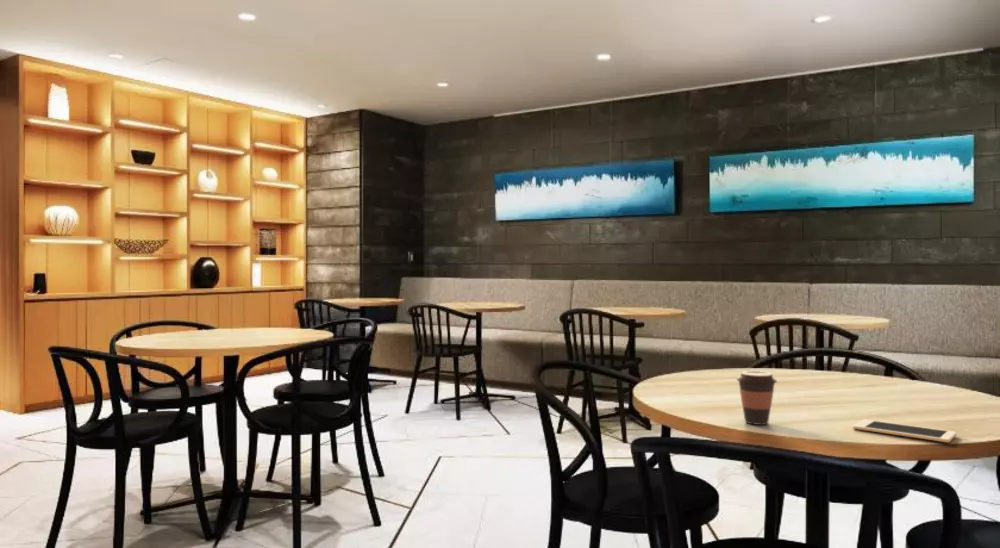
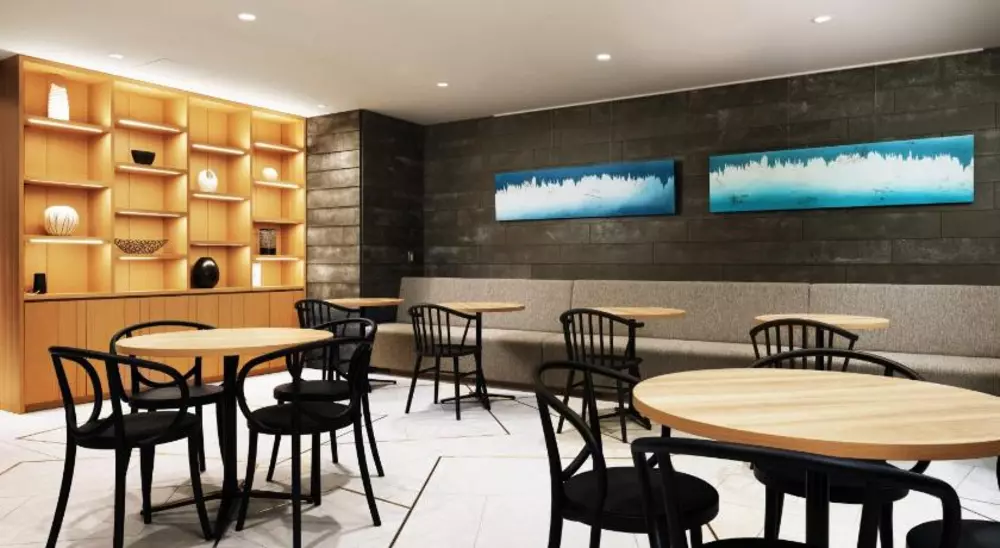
- cell phone [852,419,957,443]
- coffee cup [735,370,778,426]
